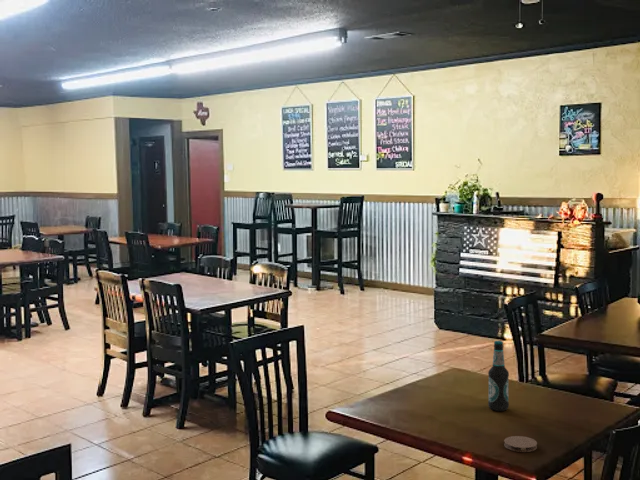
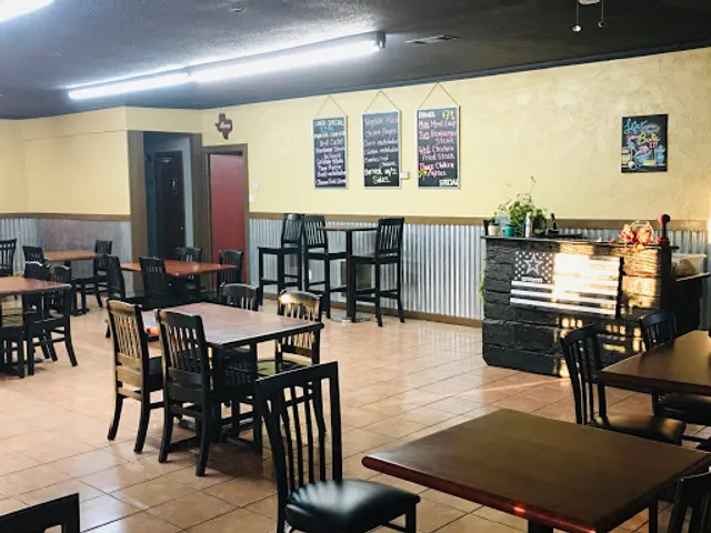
- coaster [503,435,538,453]
- bottle [487,340,510,412]
